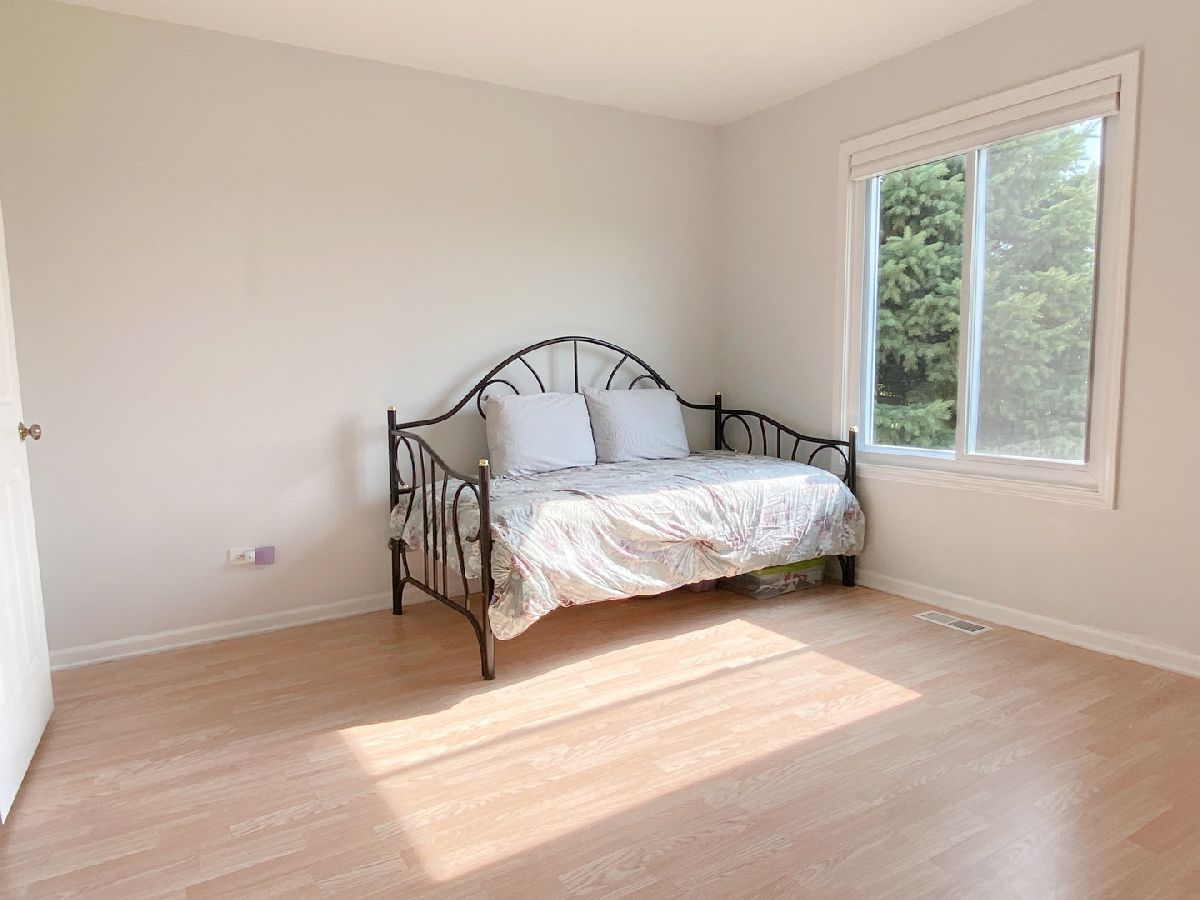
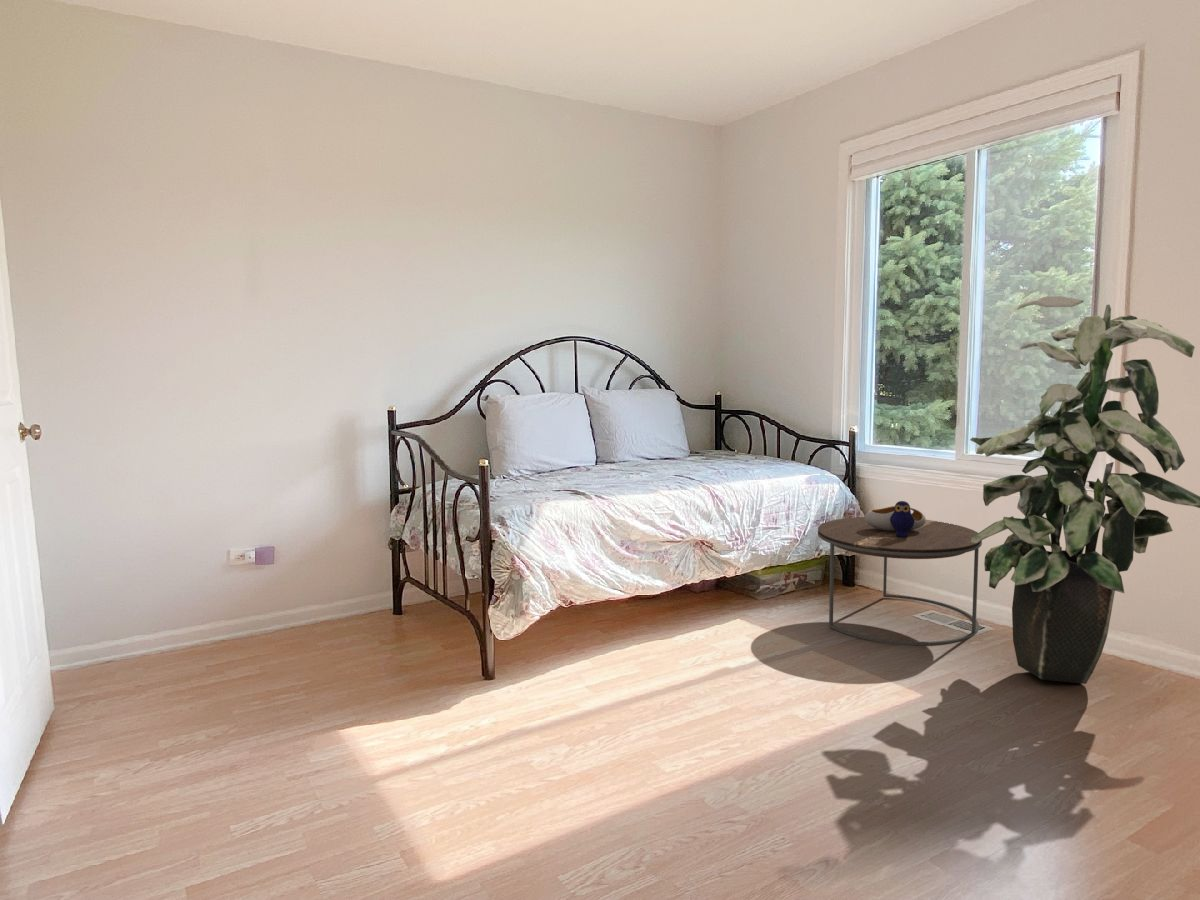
+ side table [817,500,983,646]
+ indoor plant [969,295,1200,685]
